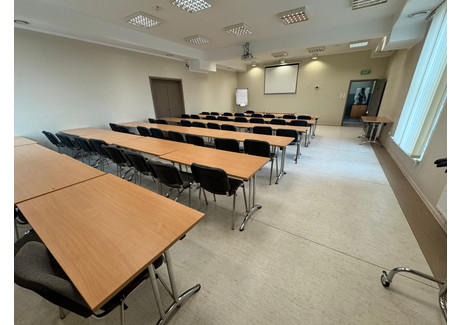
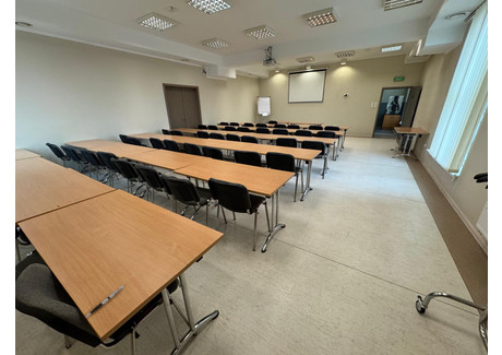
+ pen [84,284,125,319]
